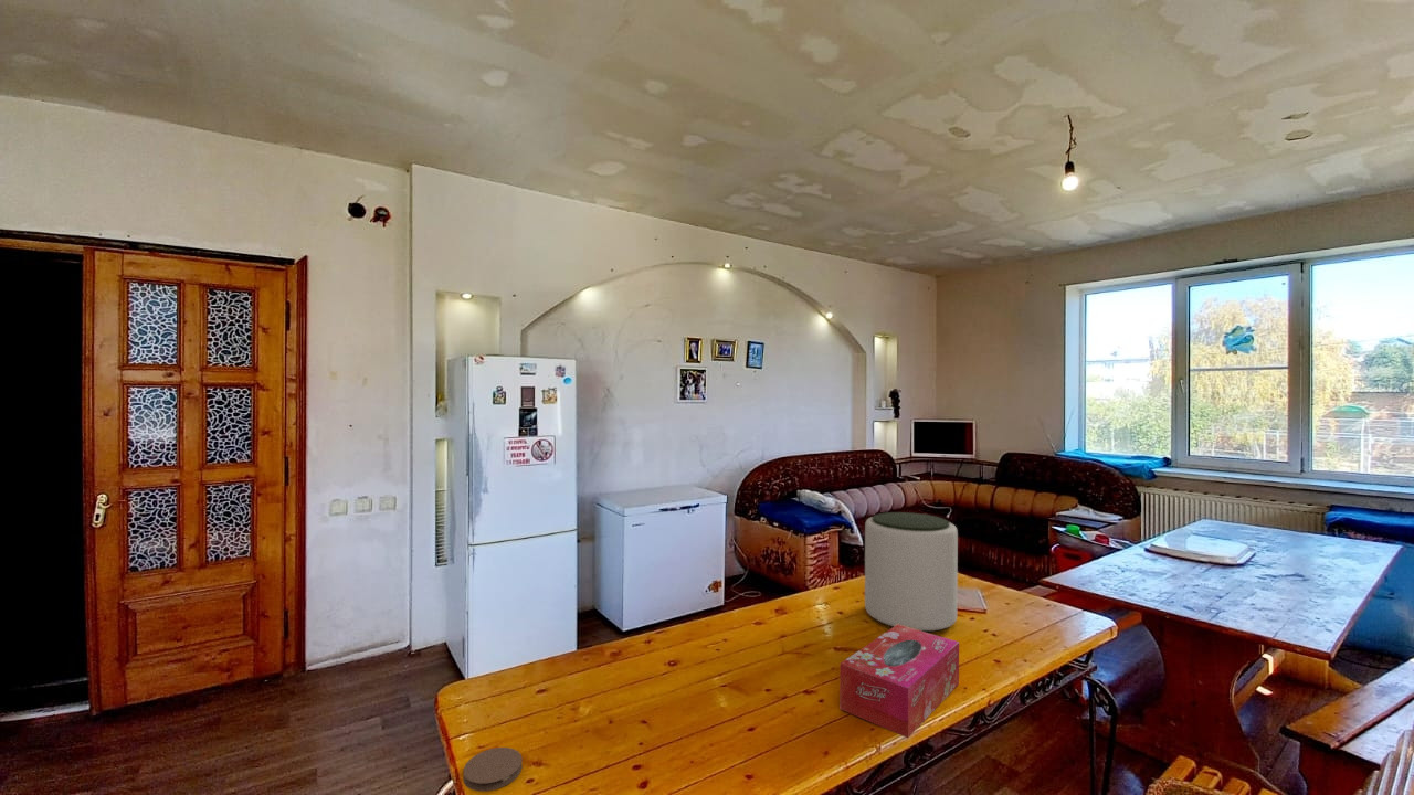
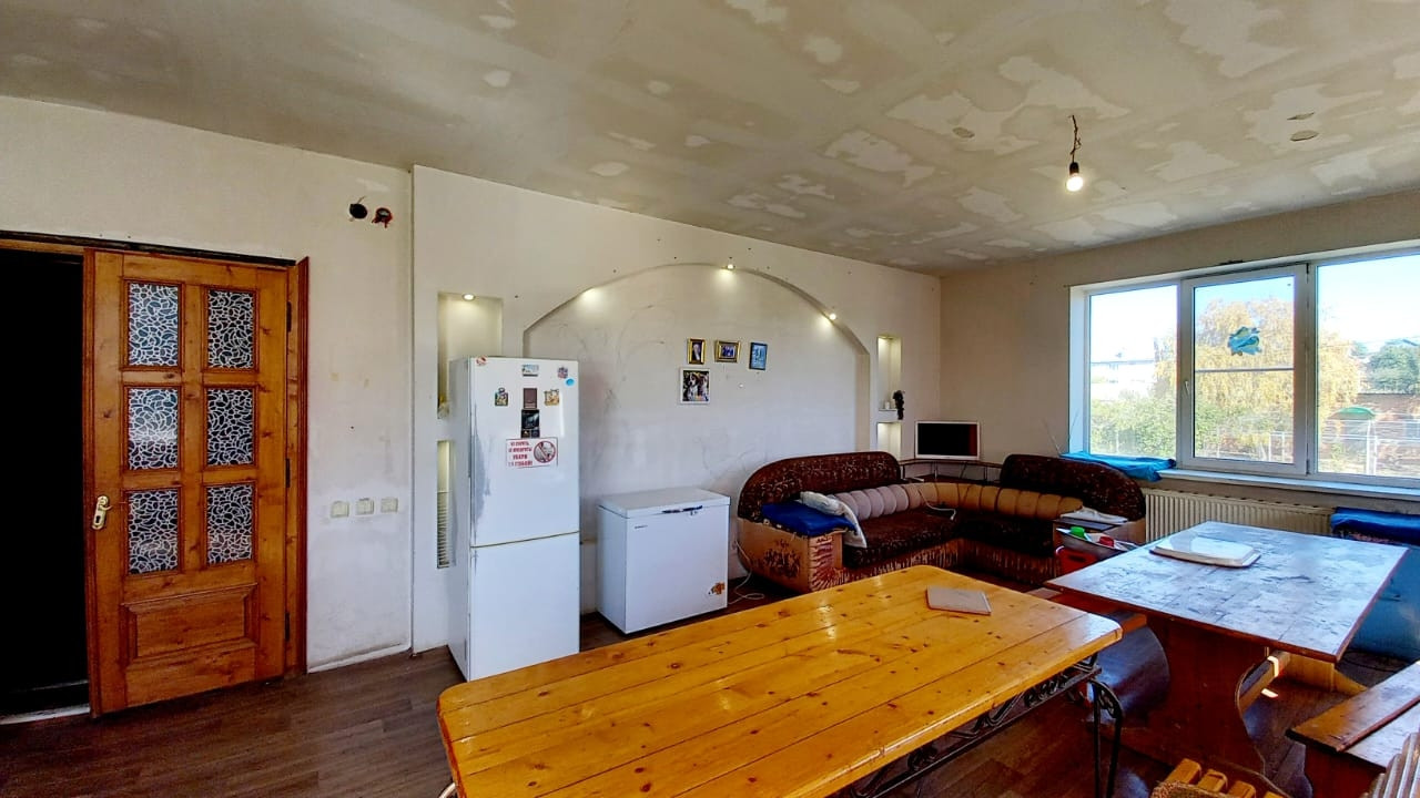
- tissue box [838,624,960,739]
- plant pot [864,511,959,633]
- coaster [463,746,524,792]
